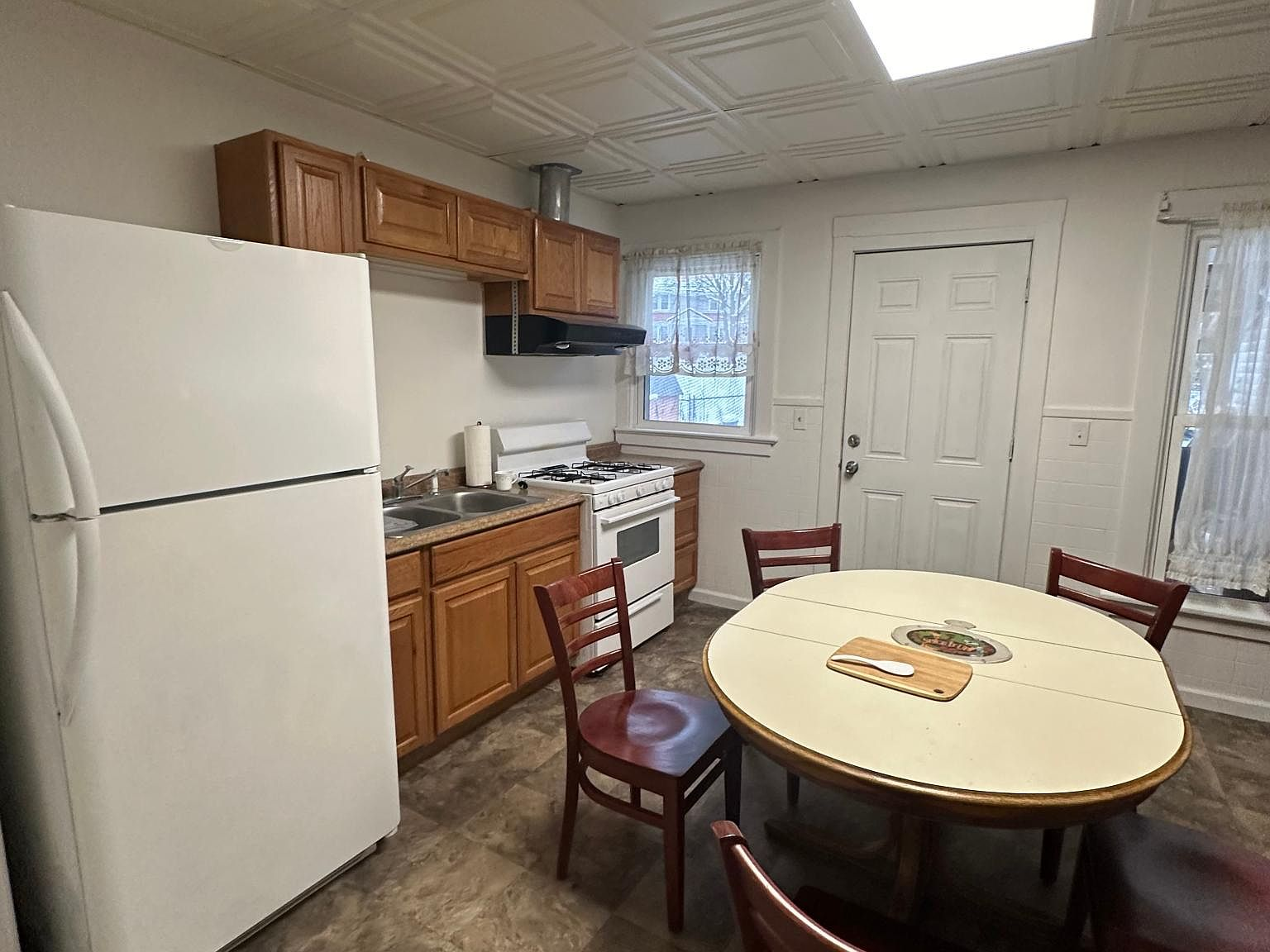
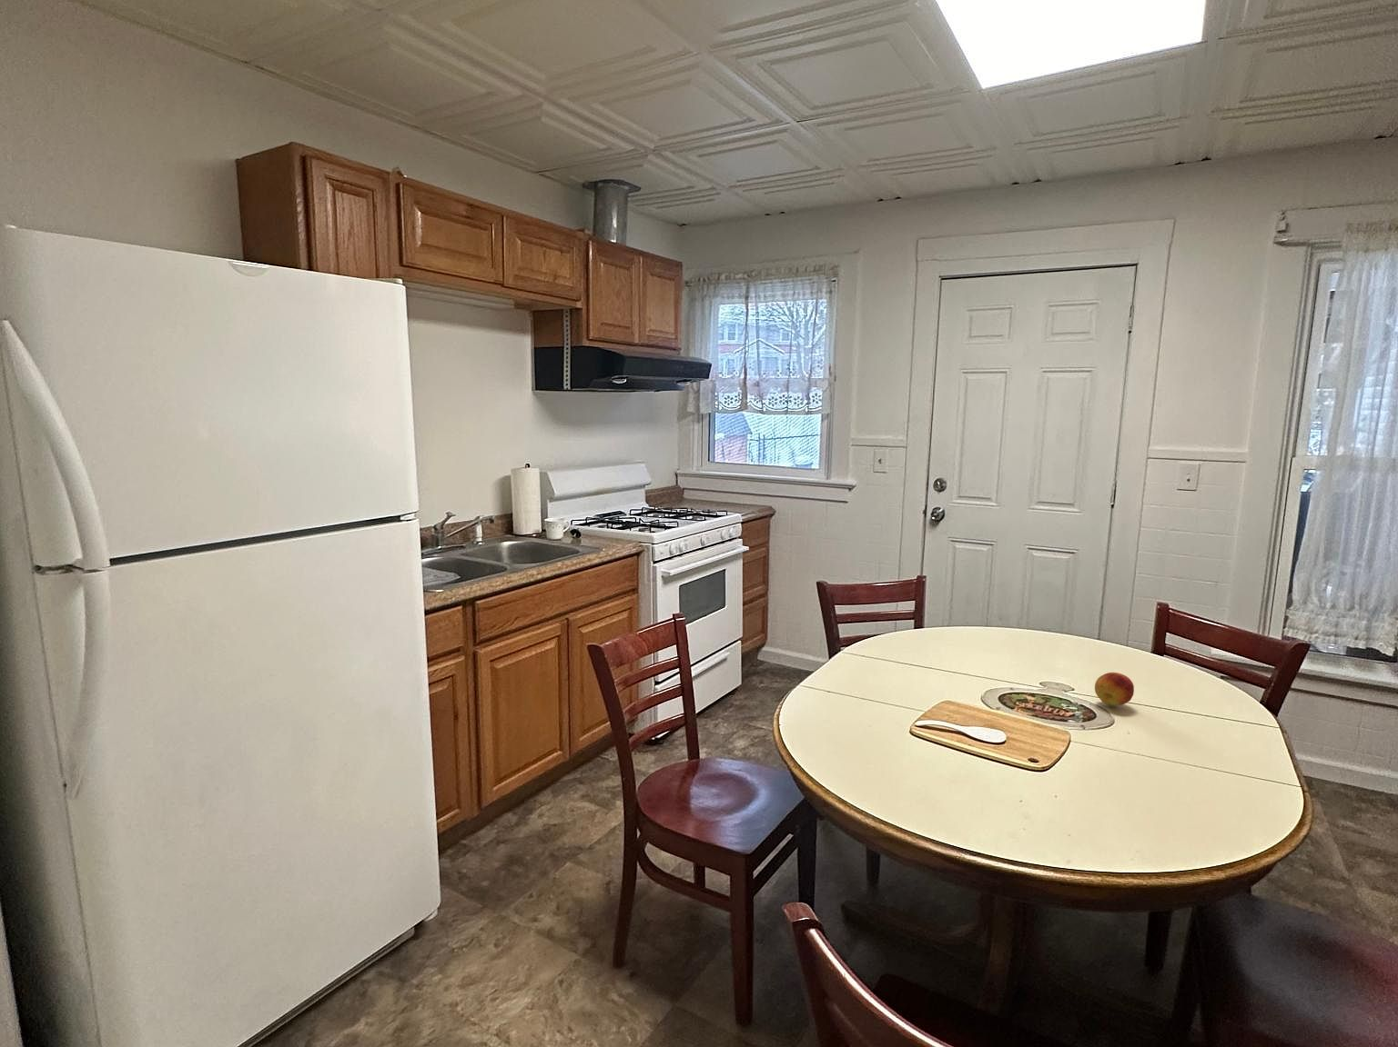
+ fruit [1094,672,1135,707]
